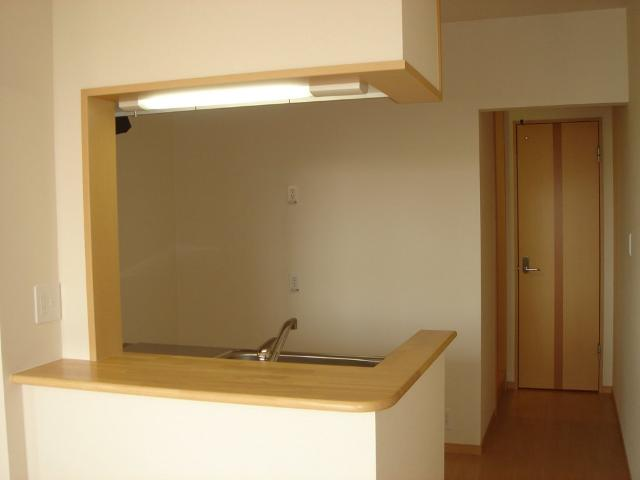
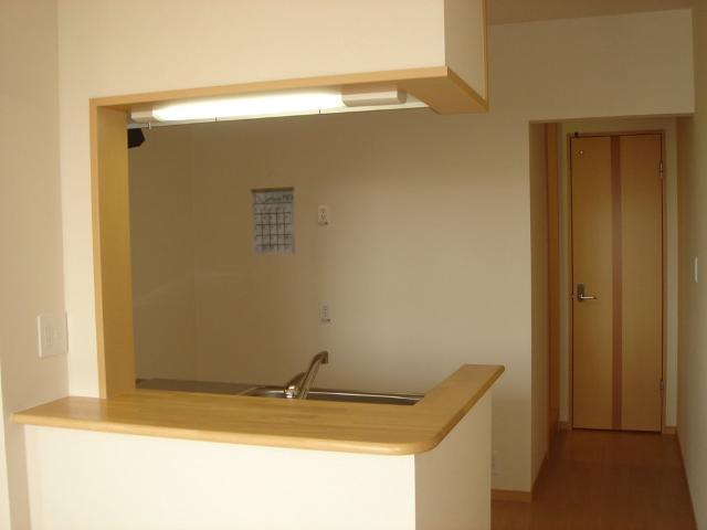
+ calendar [250,171,296,256]
